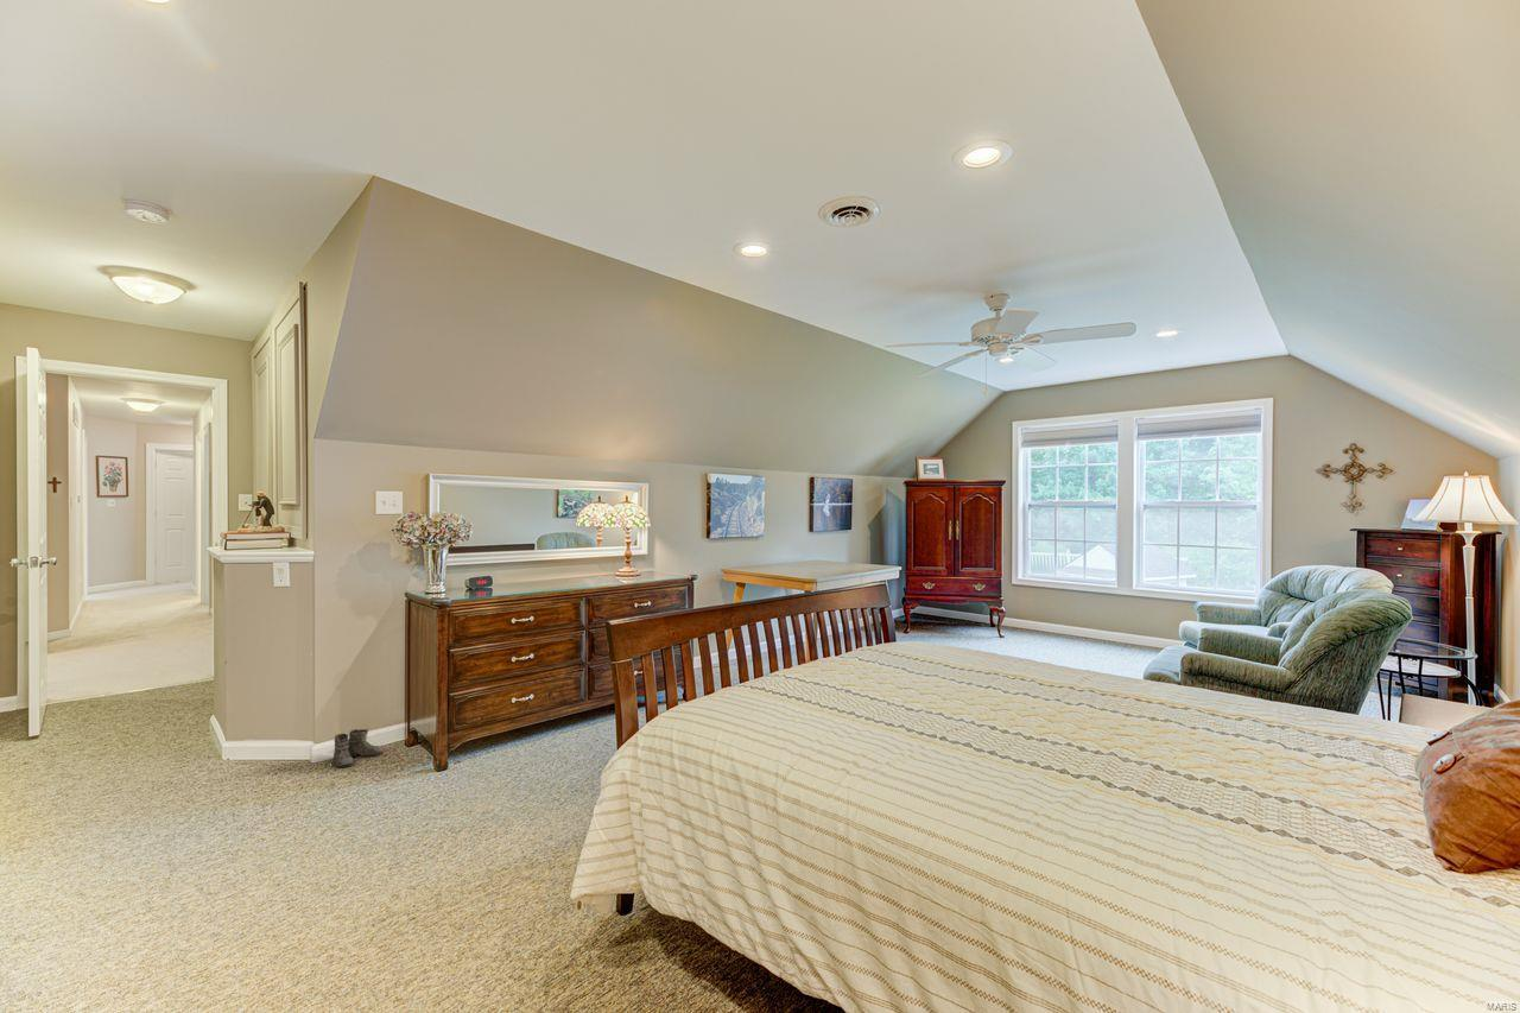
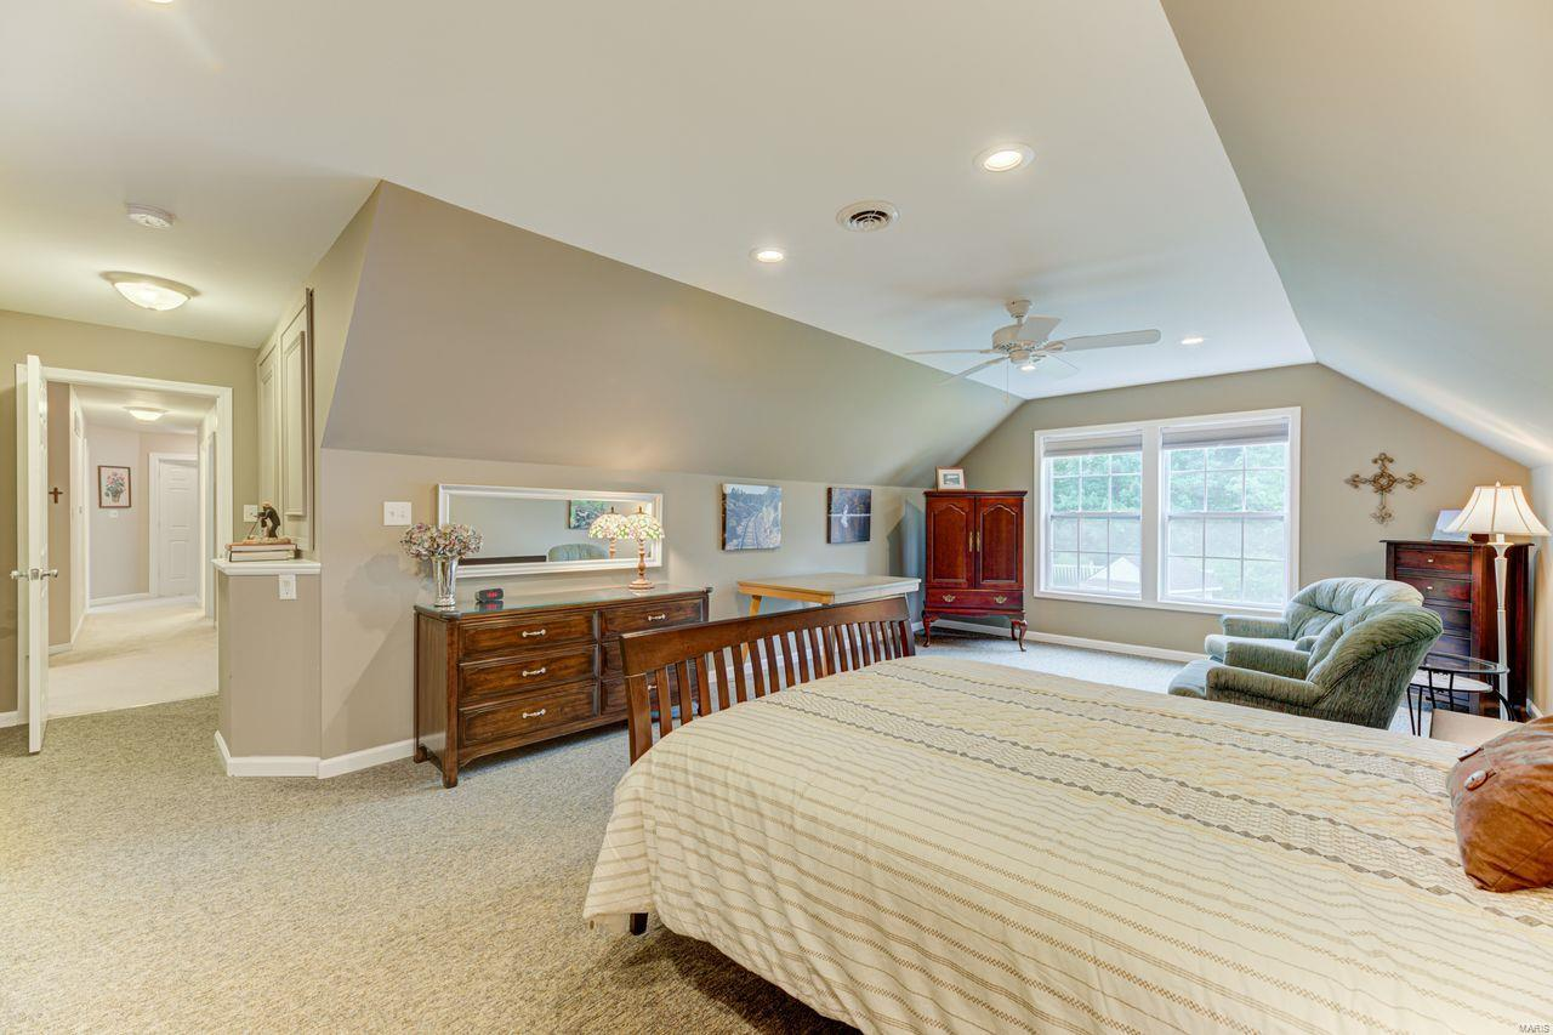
- boots [323,728,382,768]
